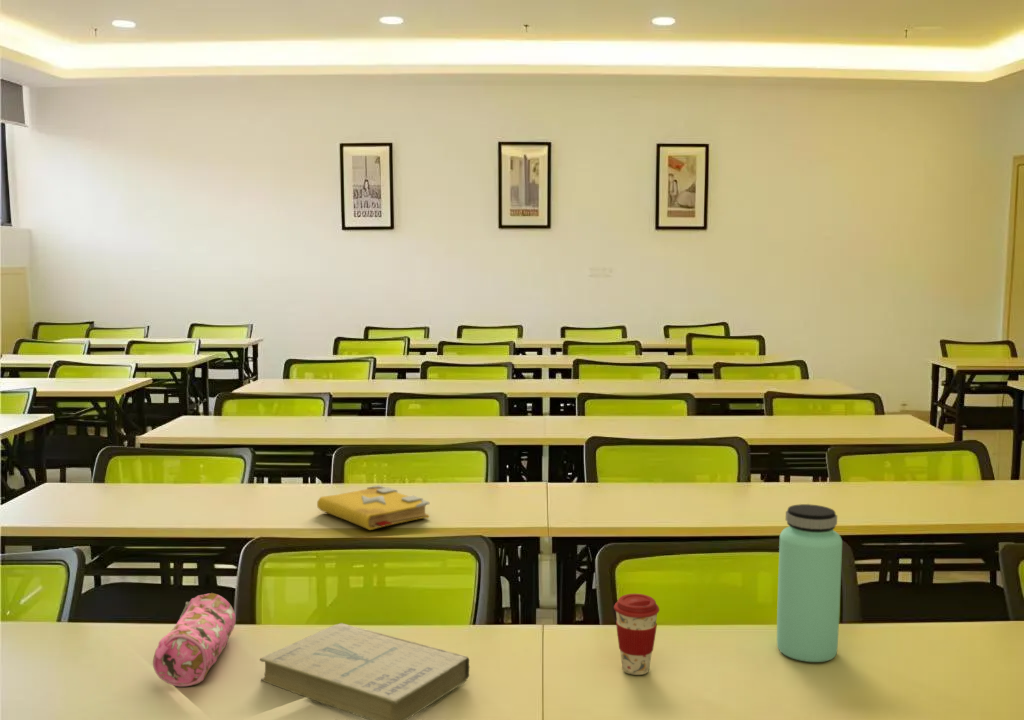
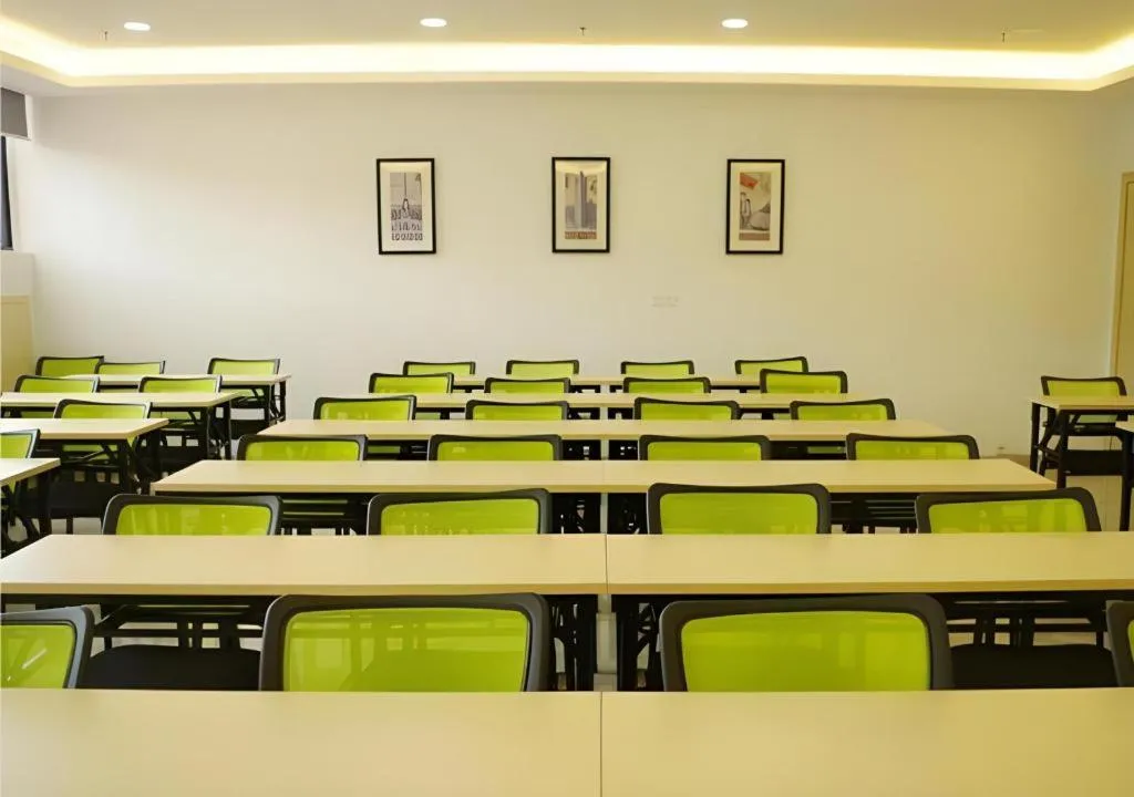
- pencil case [152,592,236,687]
- book [259,622,471,720]
- spell book [316,484,430,531]
- bottle [776,503,843,663]
- coffee cup [613,593,660,676]
